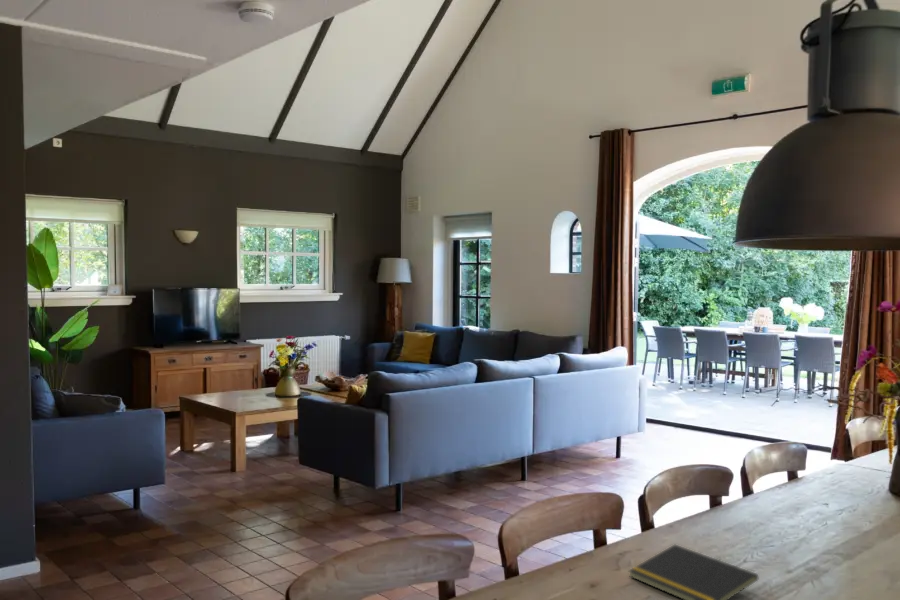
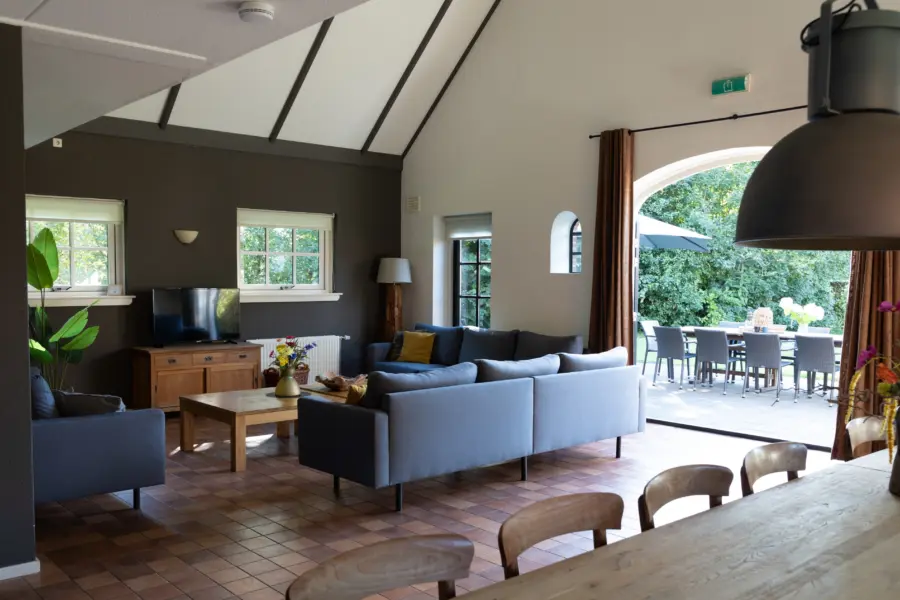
- notepad [628,544,759,600]
